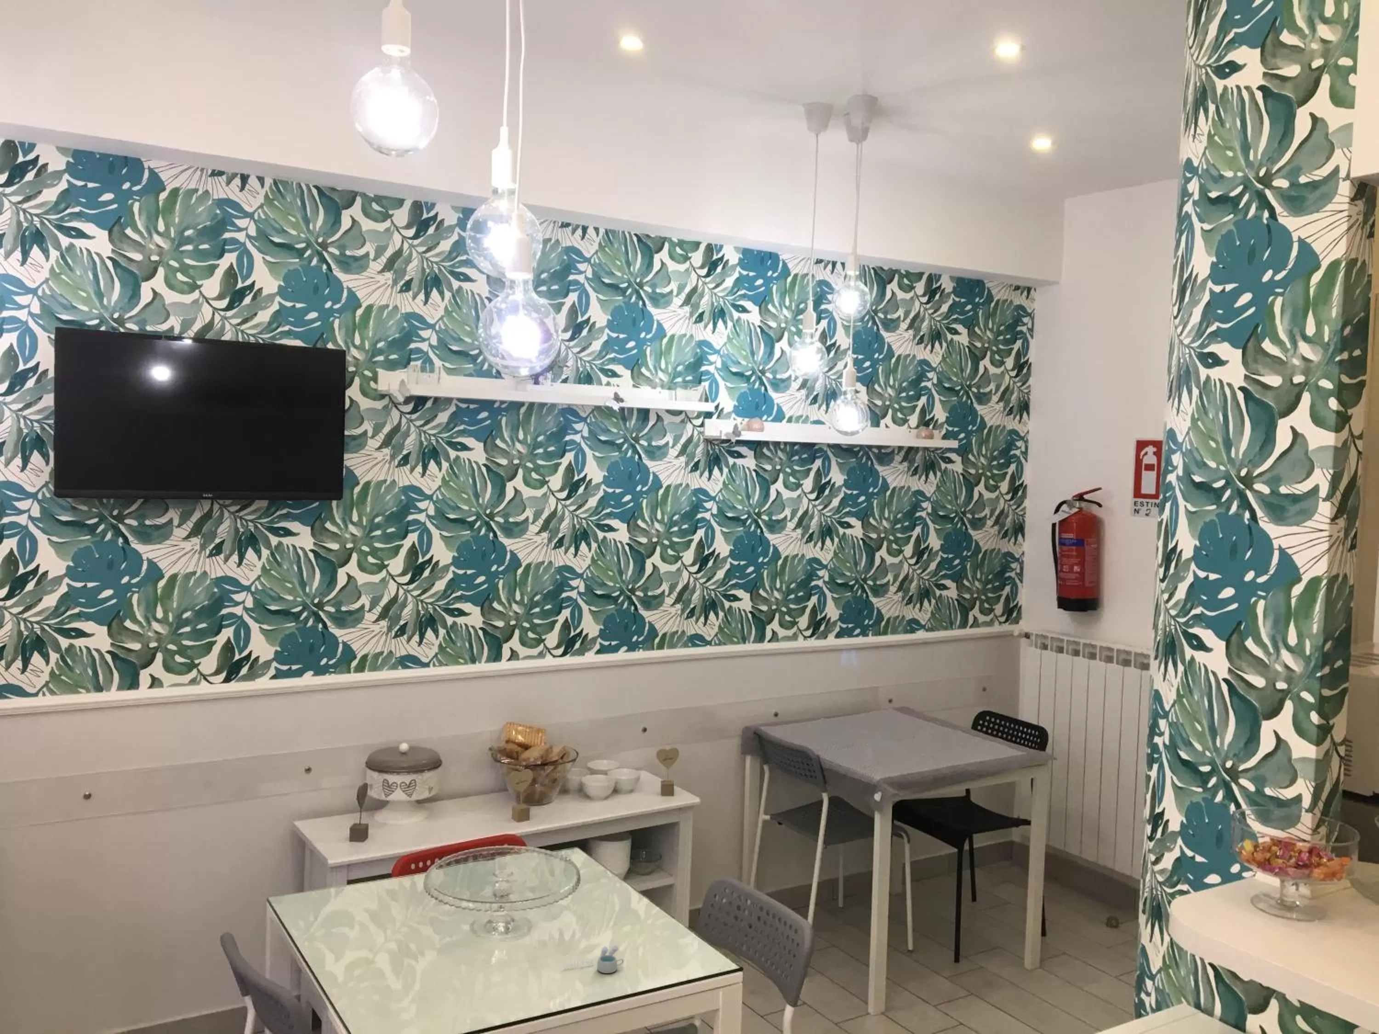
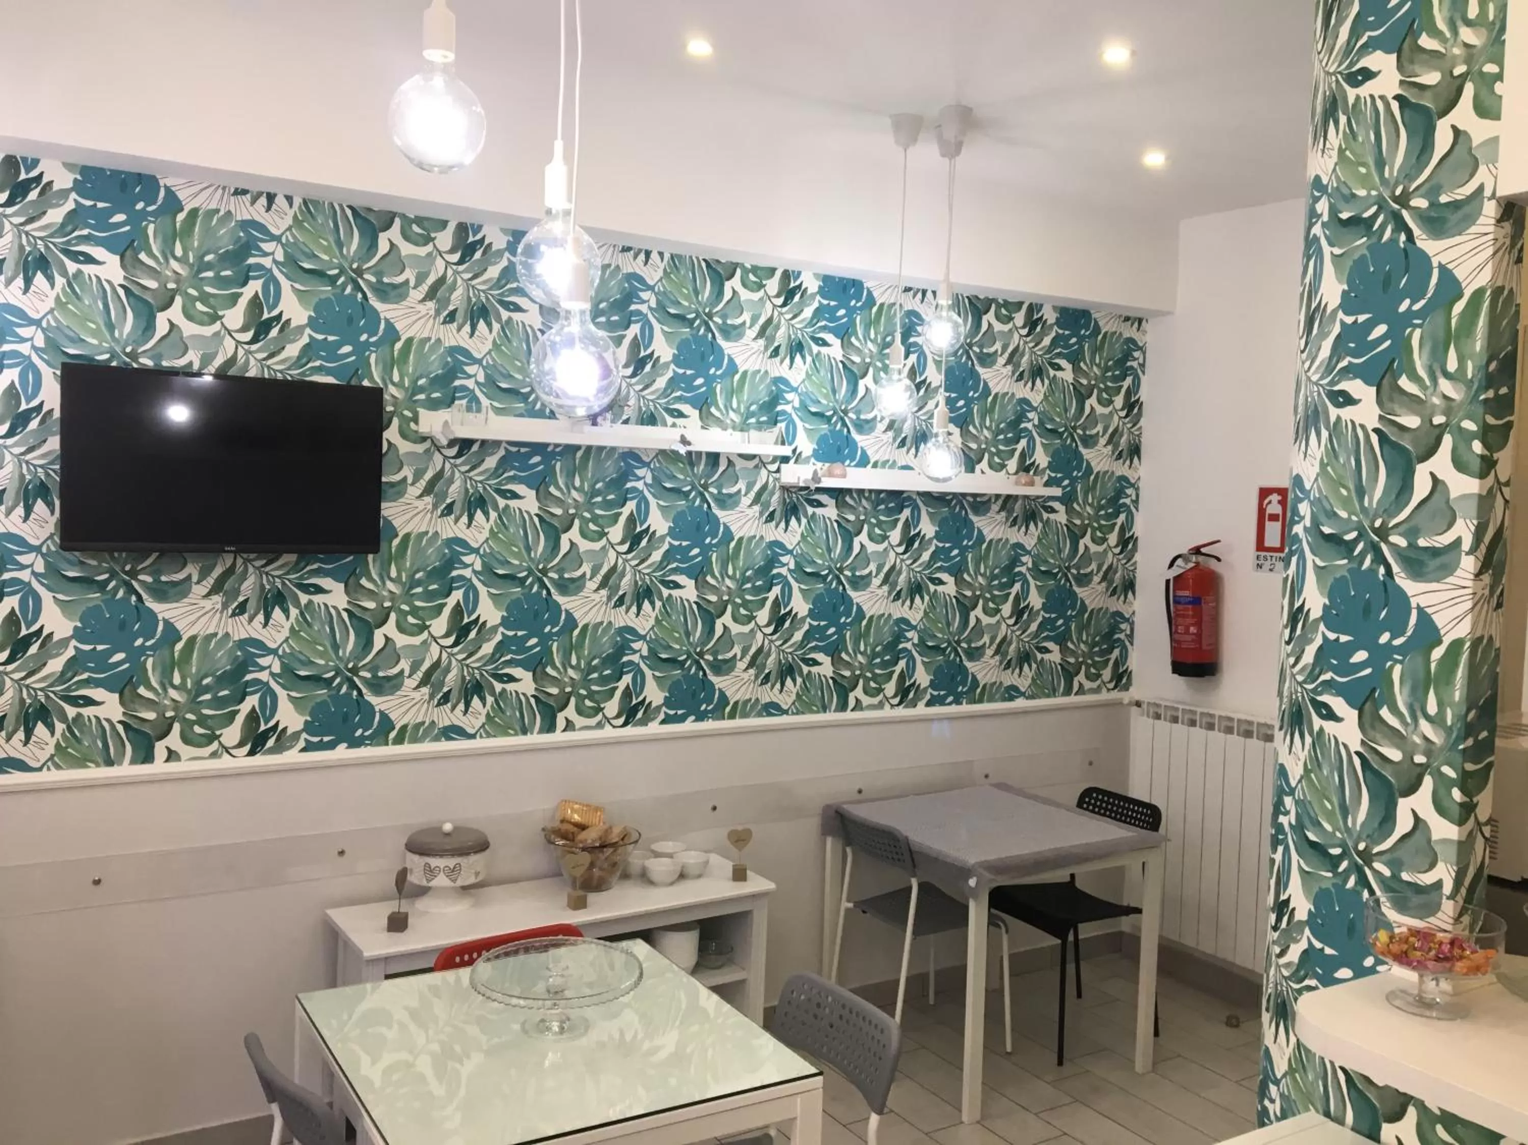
- cup [564,944,624,974]
